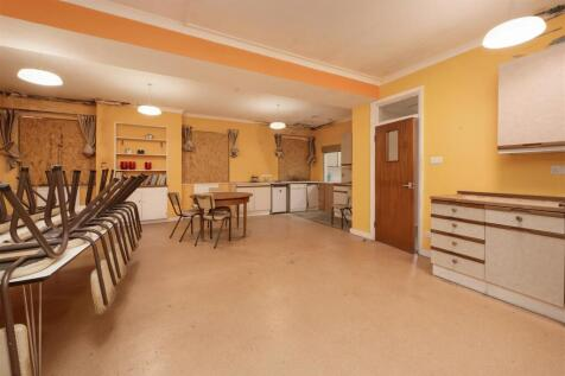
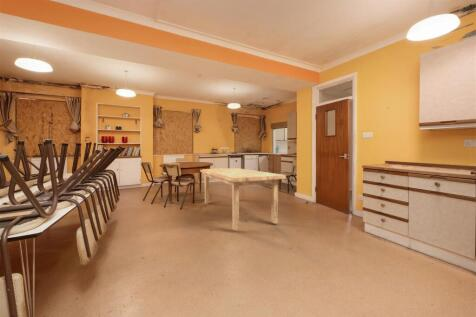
+ dining table [200,167,287,231]
